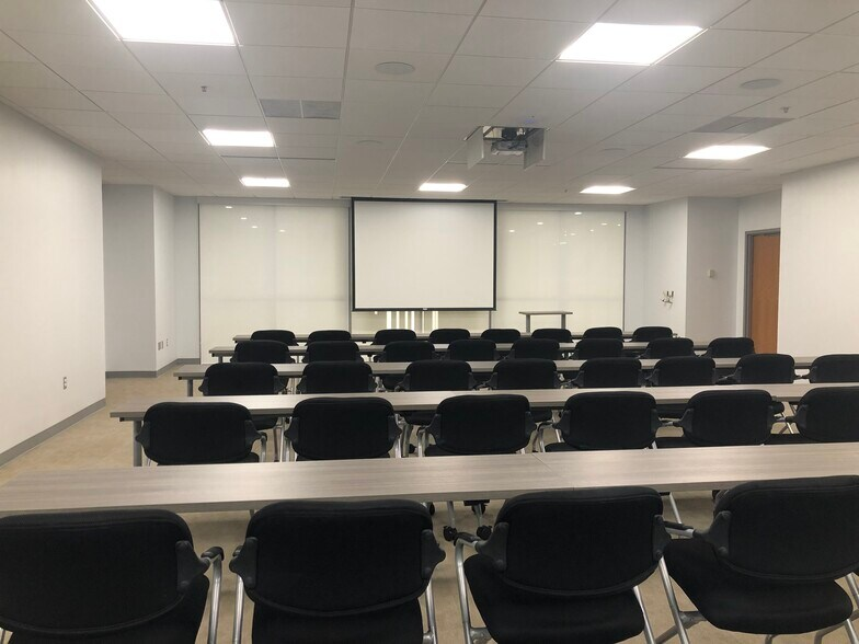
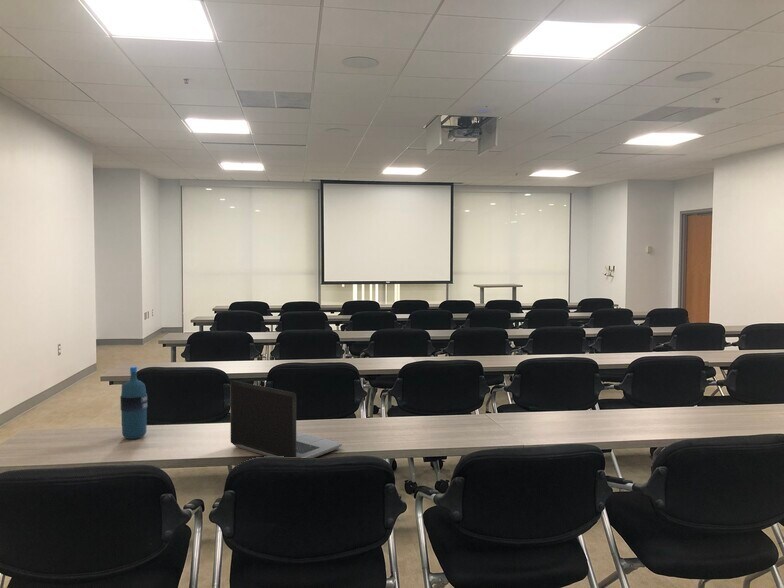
+ laptop computer [229,380,343,459]
+ water bottle [119,366,148,440]
